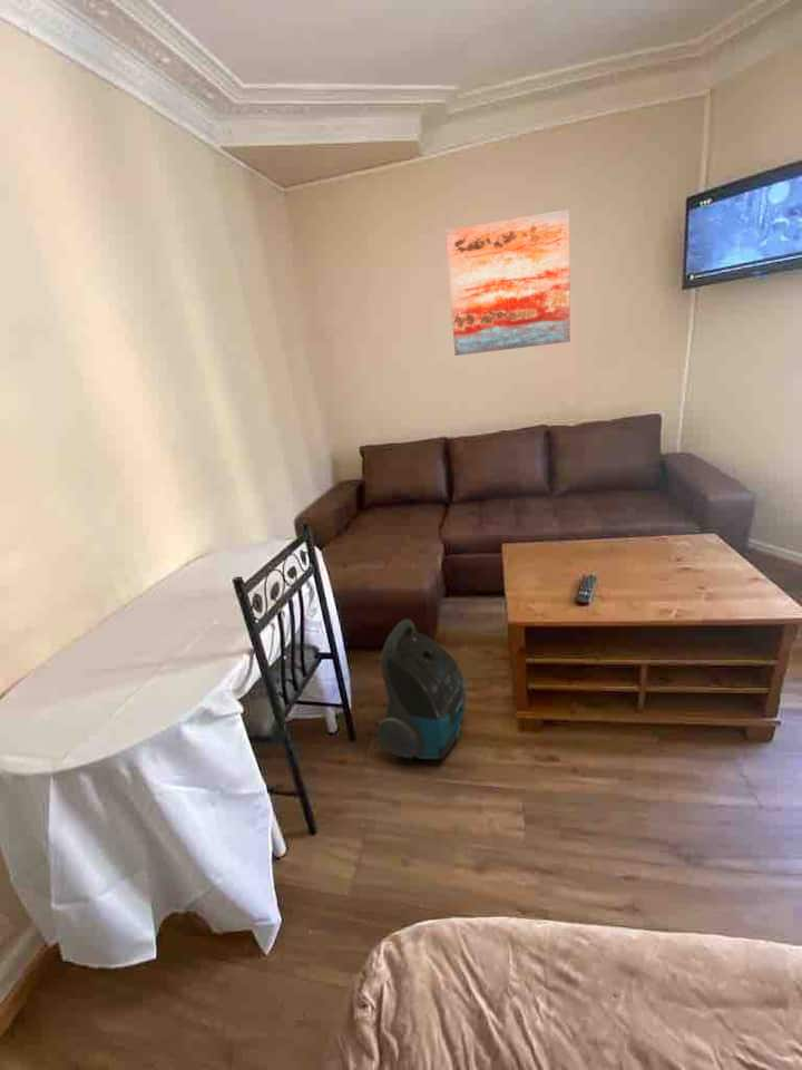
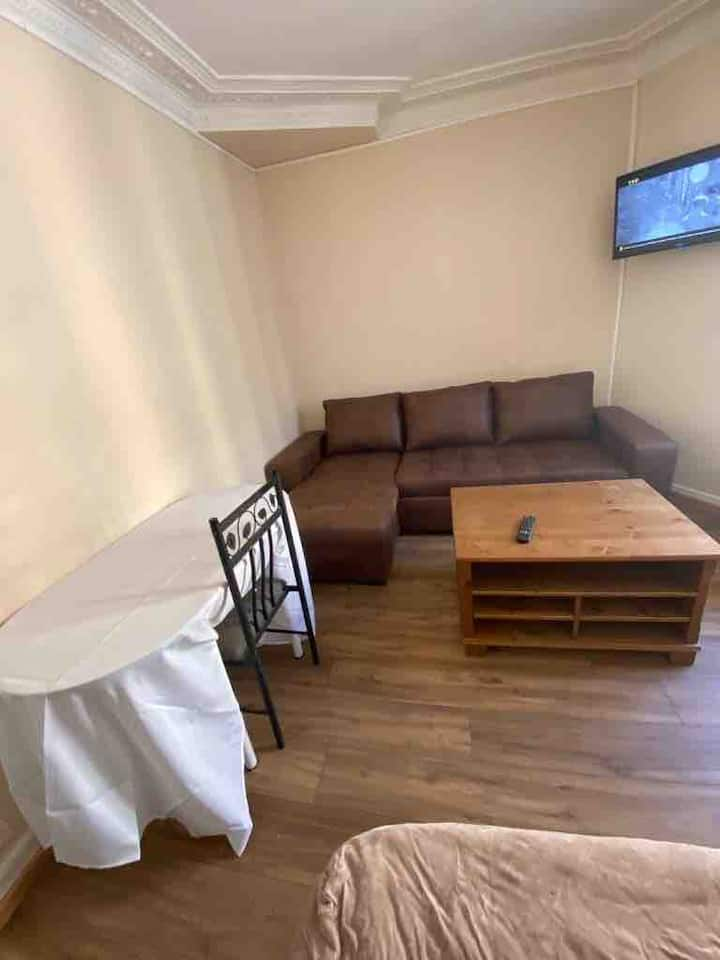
- wall art [444,208,571,357]
- vacuum cleaner [375,619,467,760]
